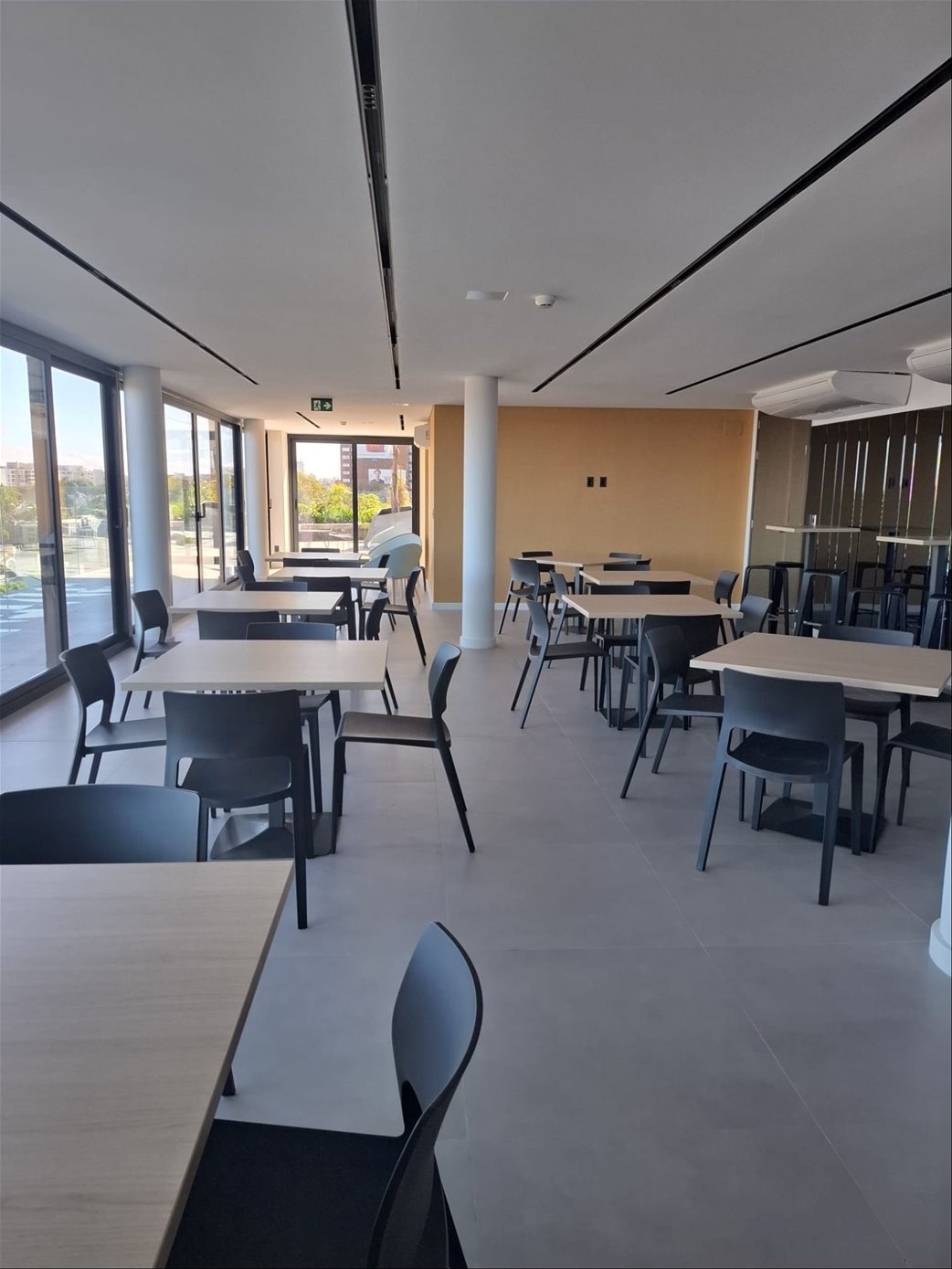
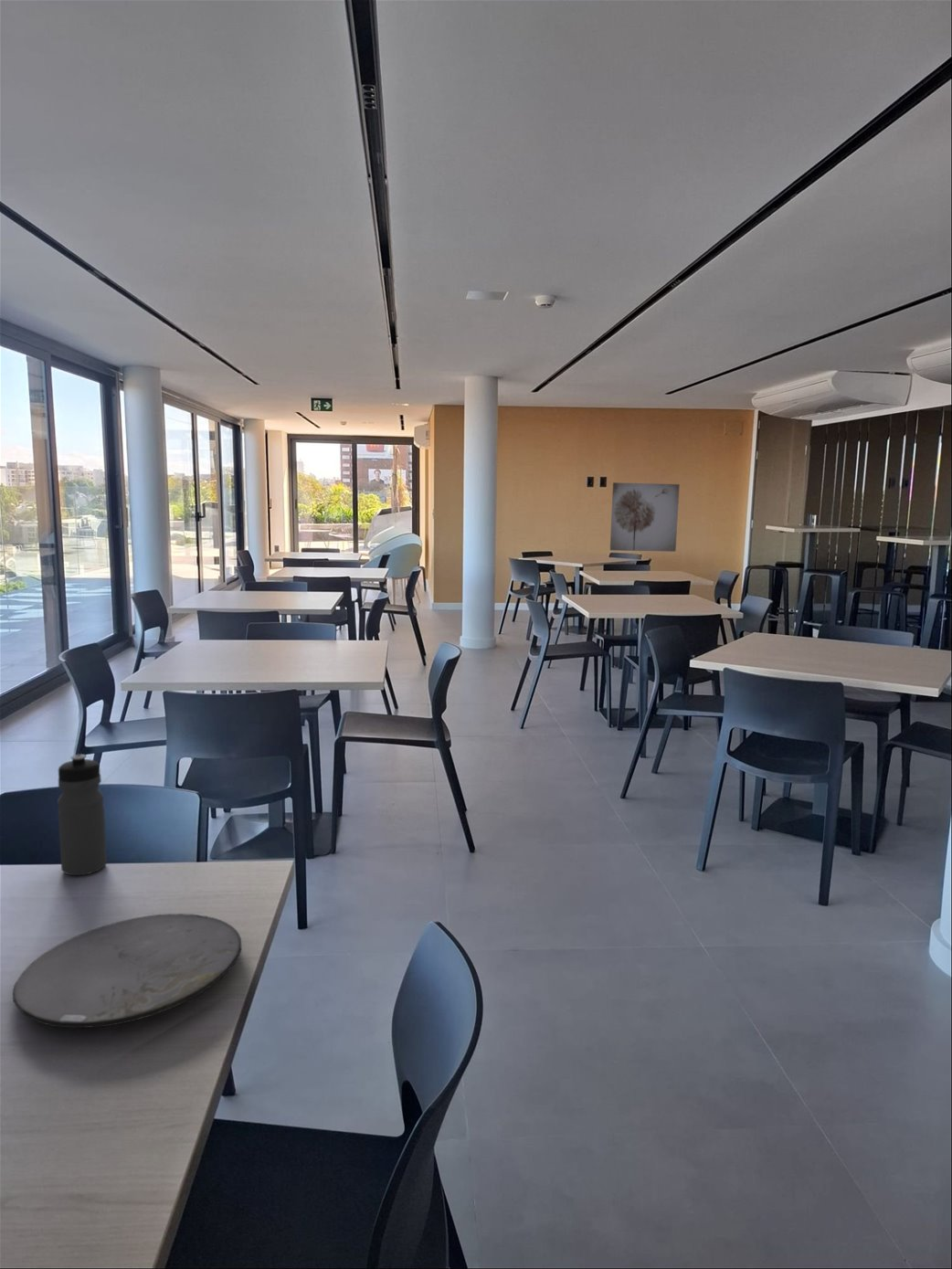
+ plate [12,913,242,1029]
+ water bottle [57,754,108,876]
+ wall art [609,481,681,553]
